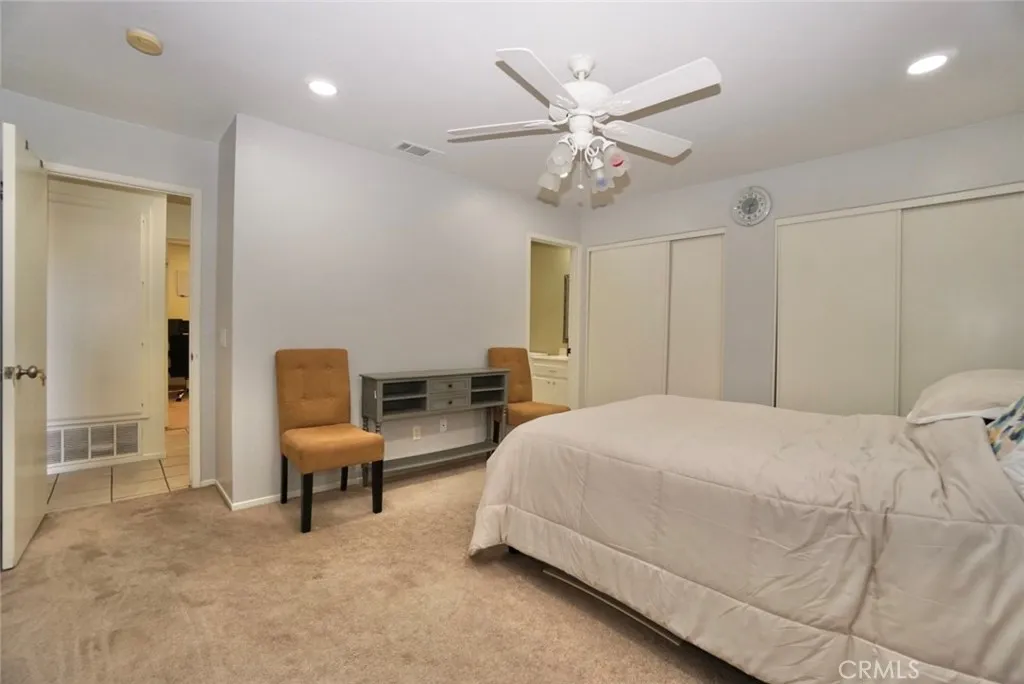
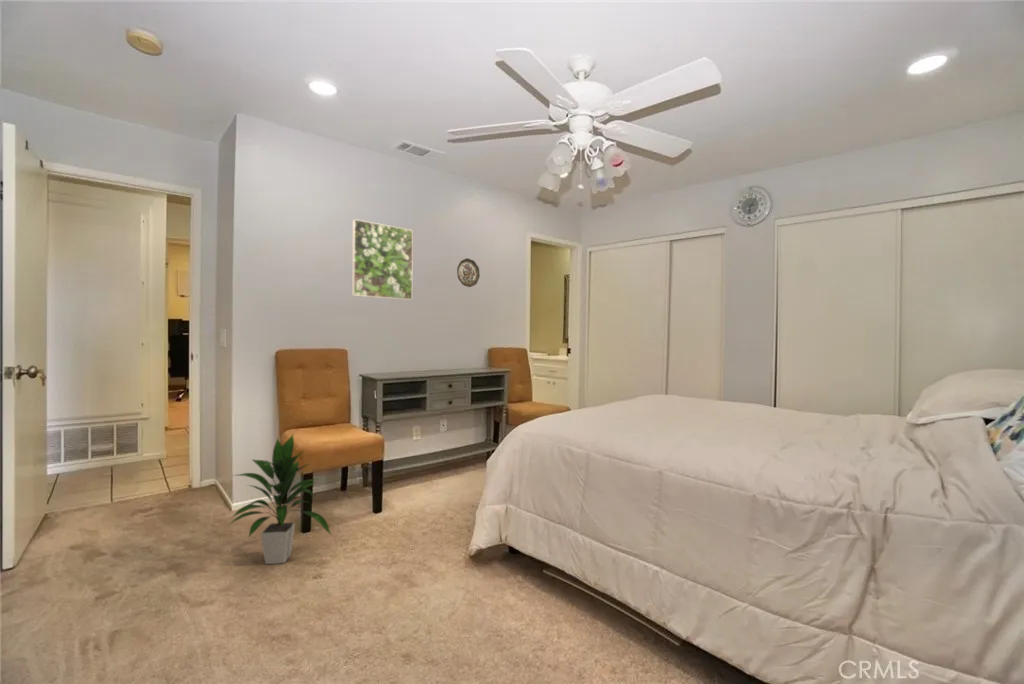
+ decorative plate [456,257,481,288]
+ indoor plant [226,434,332,565]
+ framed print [351,218,414,301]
